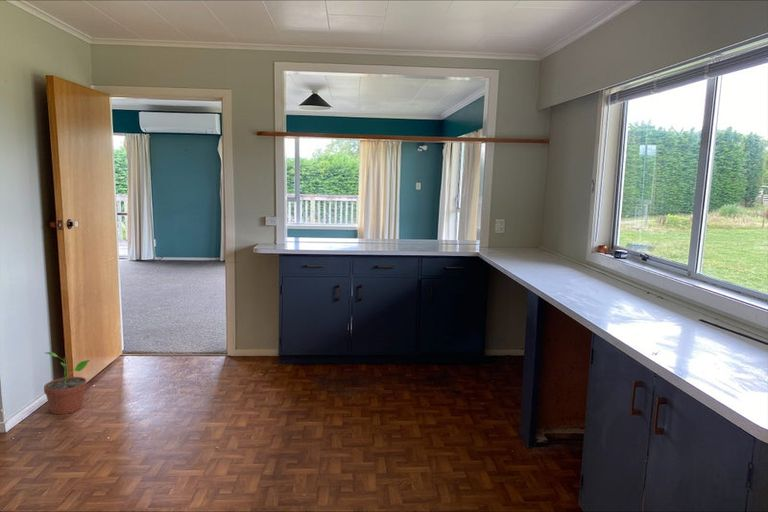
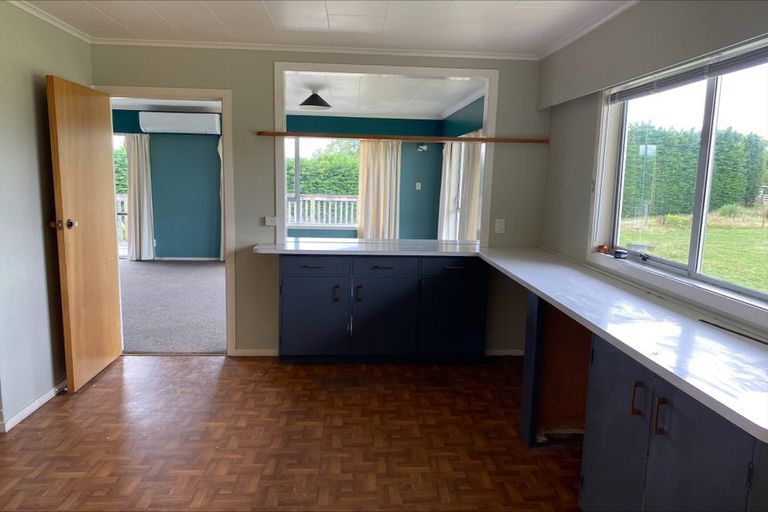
- potted plant [43,351,91,415]
